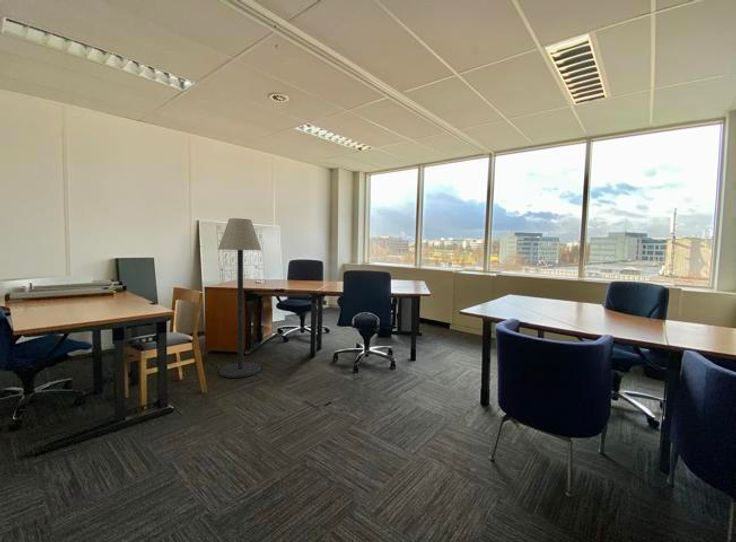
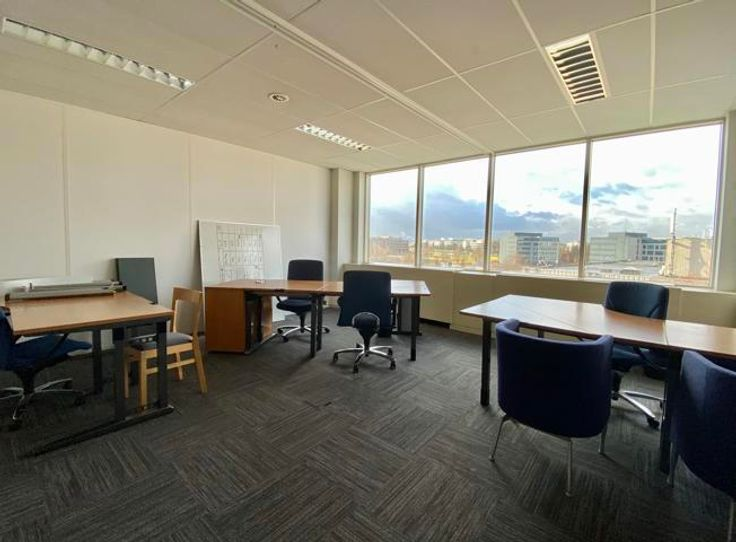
- floor lamp [217,217,262,379]
